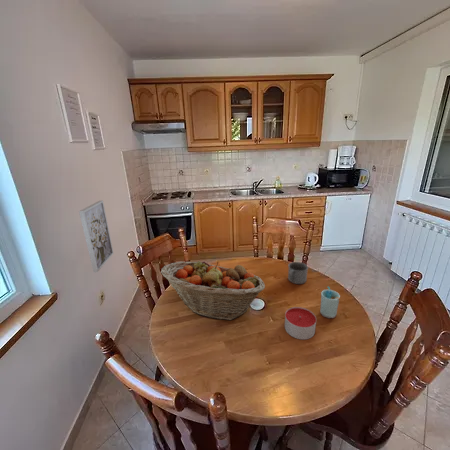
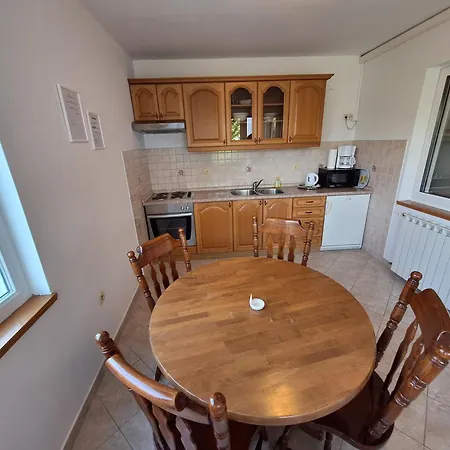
- cup [319,285,341,319]
- wall art [78,199,114,274]
- candle [284,306,317,340]
- fruit basket [160,260,266,321]
- mug [287,261,309,285]
